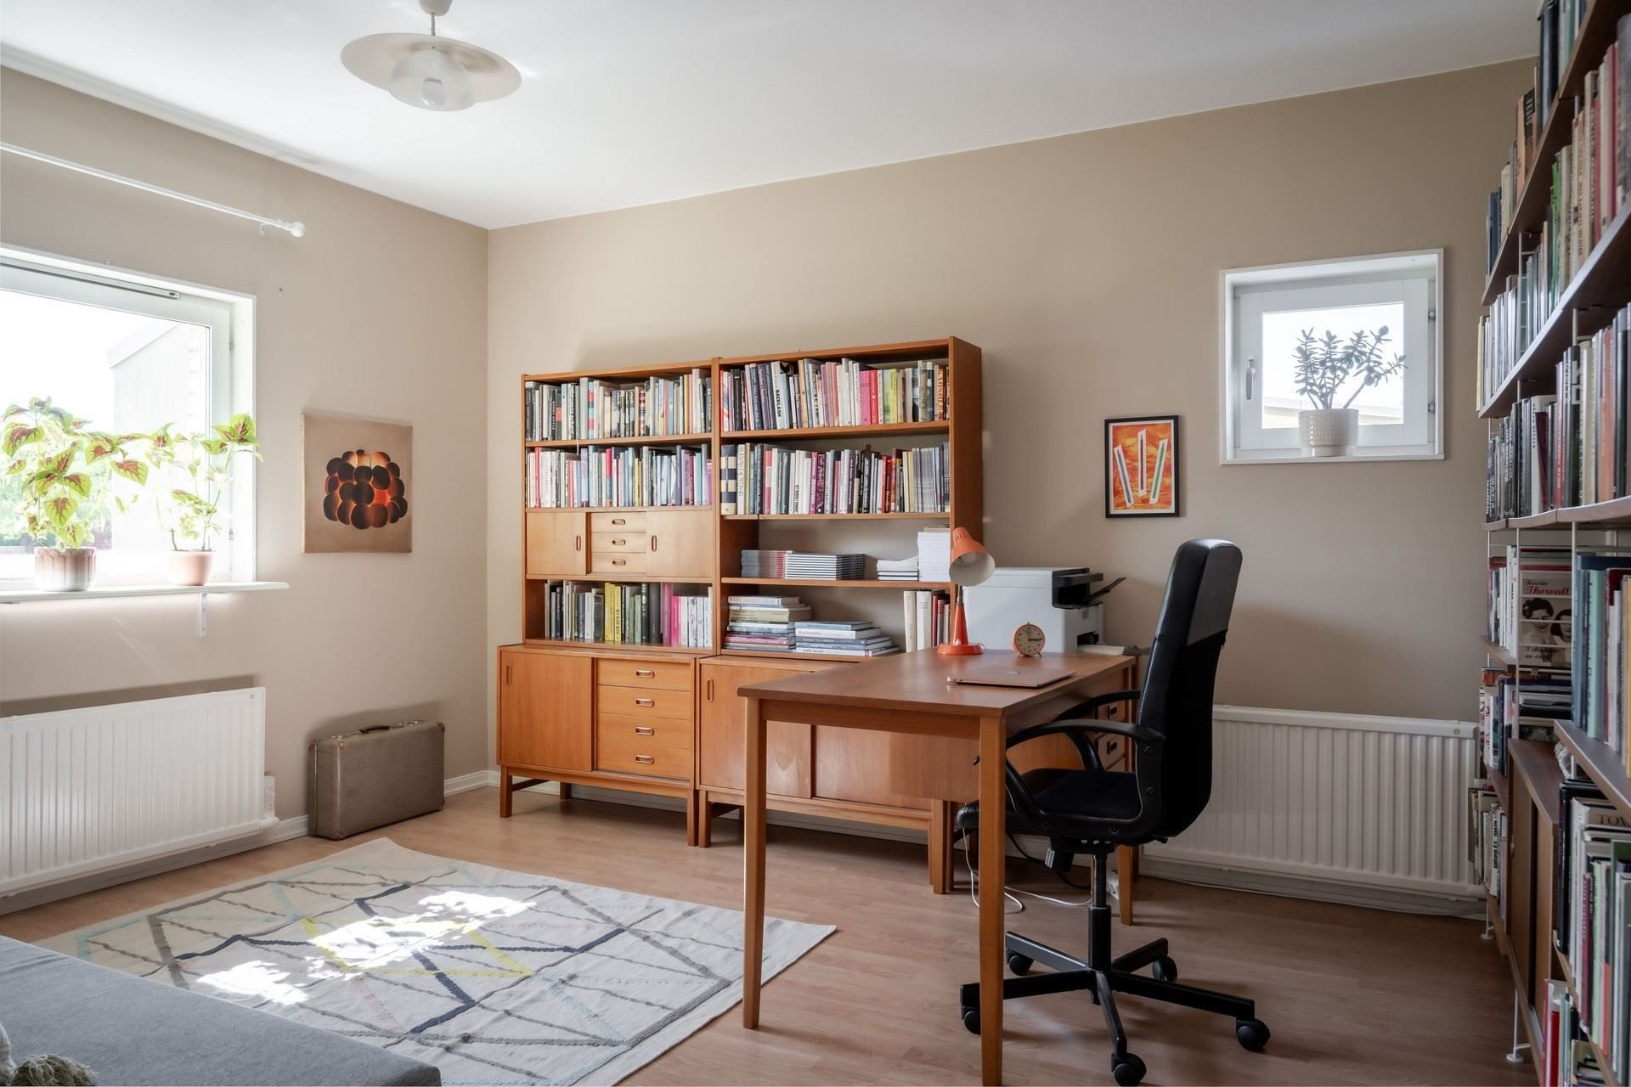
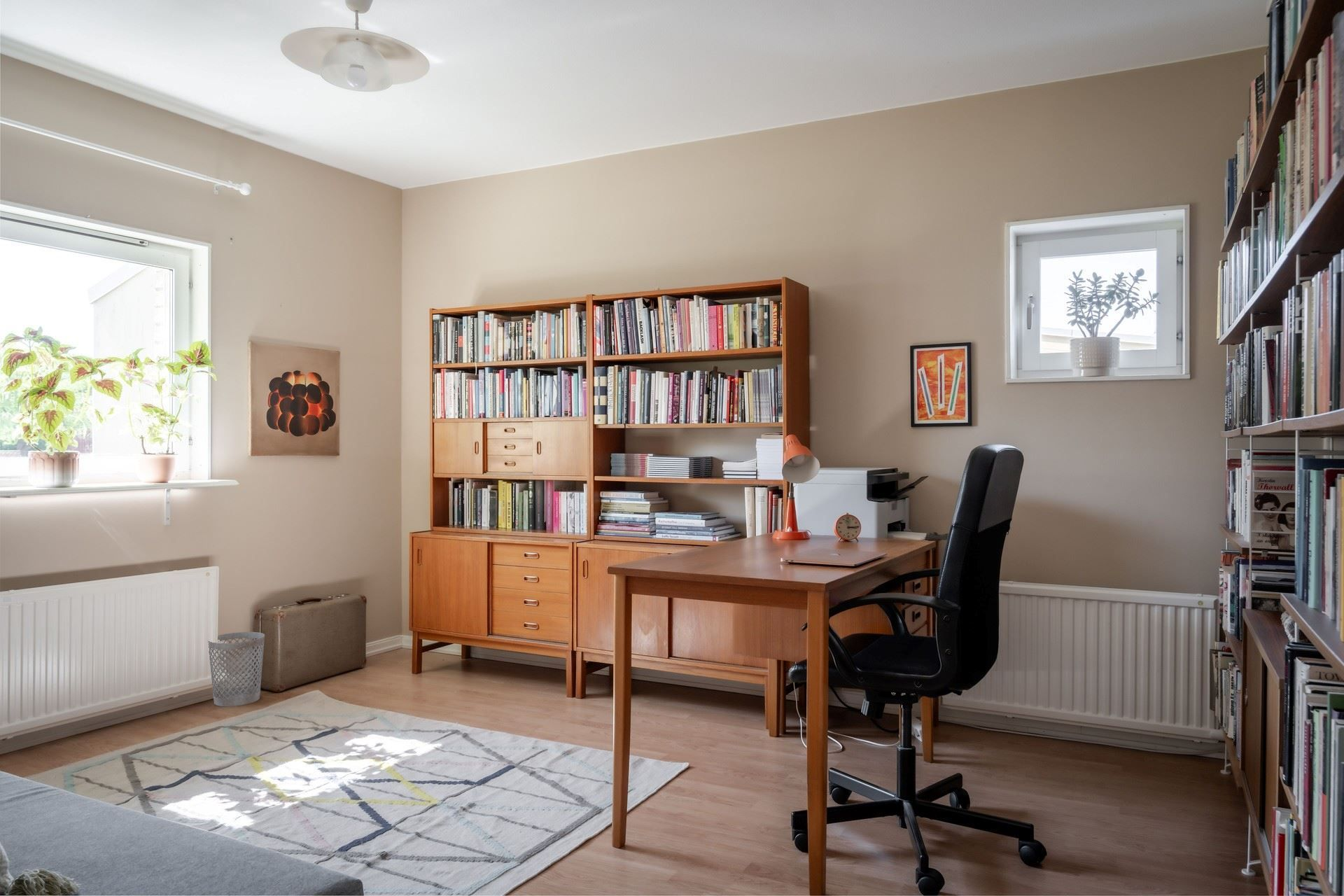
+ wastebasket [207,631,265,707]
